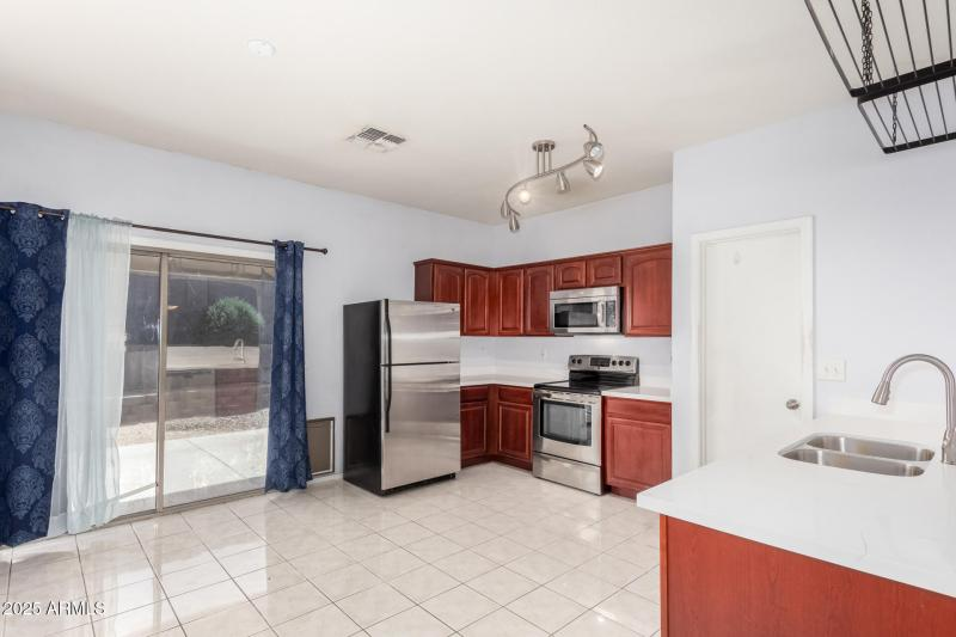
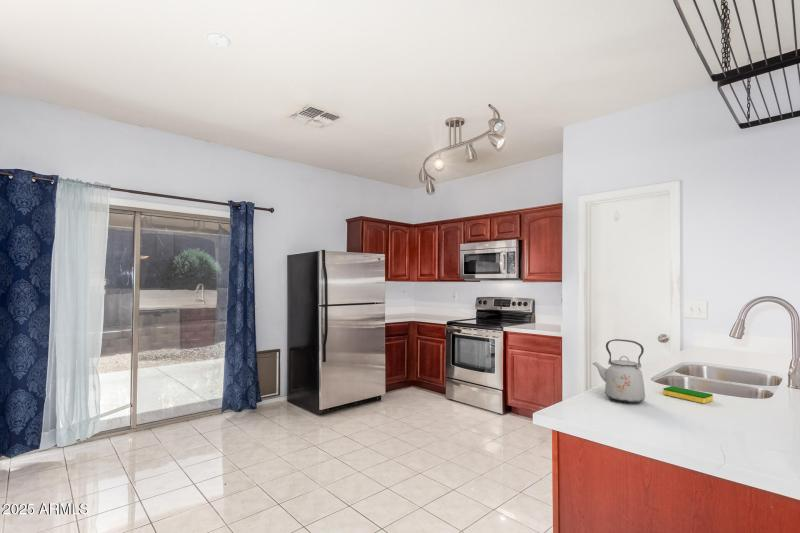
+ kettle [591,338,646,404]
+ dish sponge [662,385,714,404]
